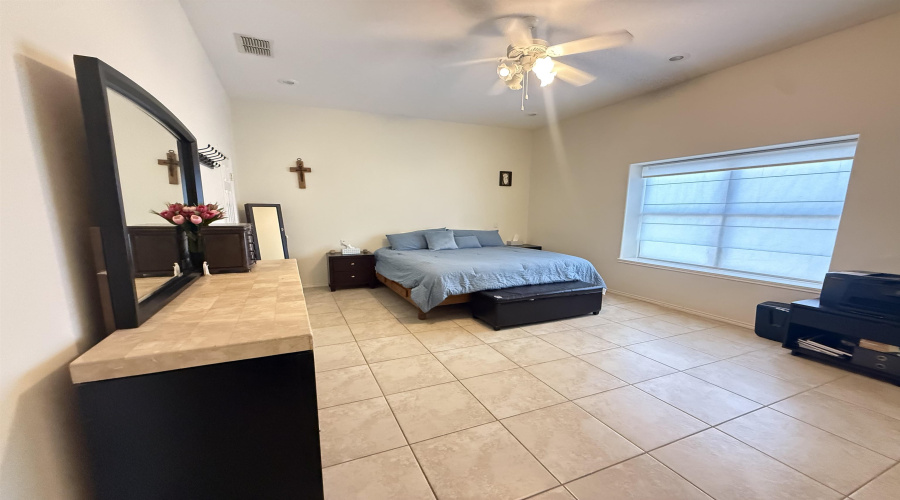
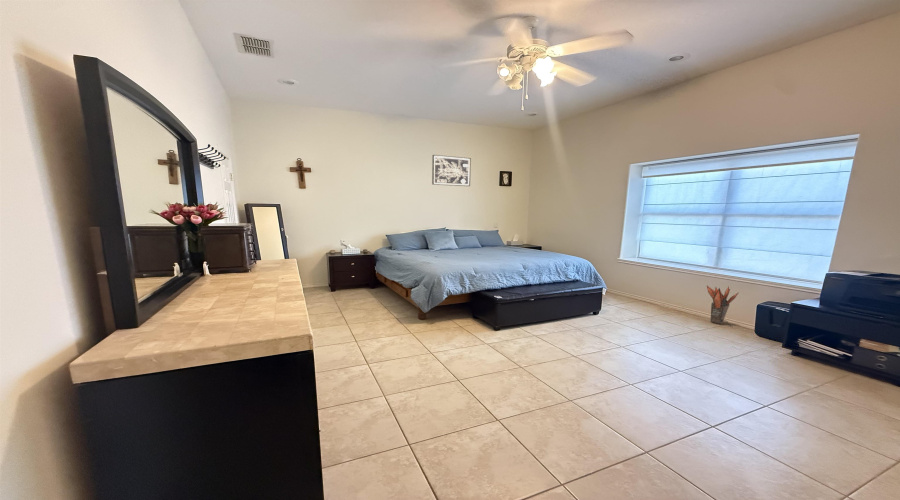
+ table lamp [706,285,740,327]
+ wall art [431,154,472,187]
